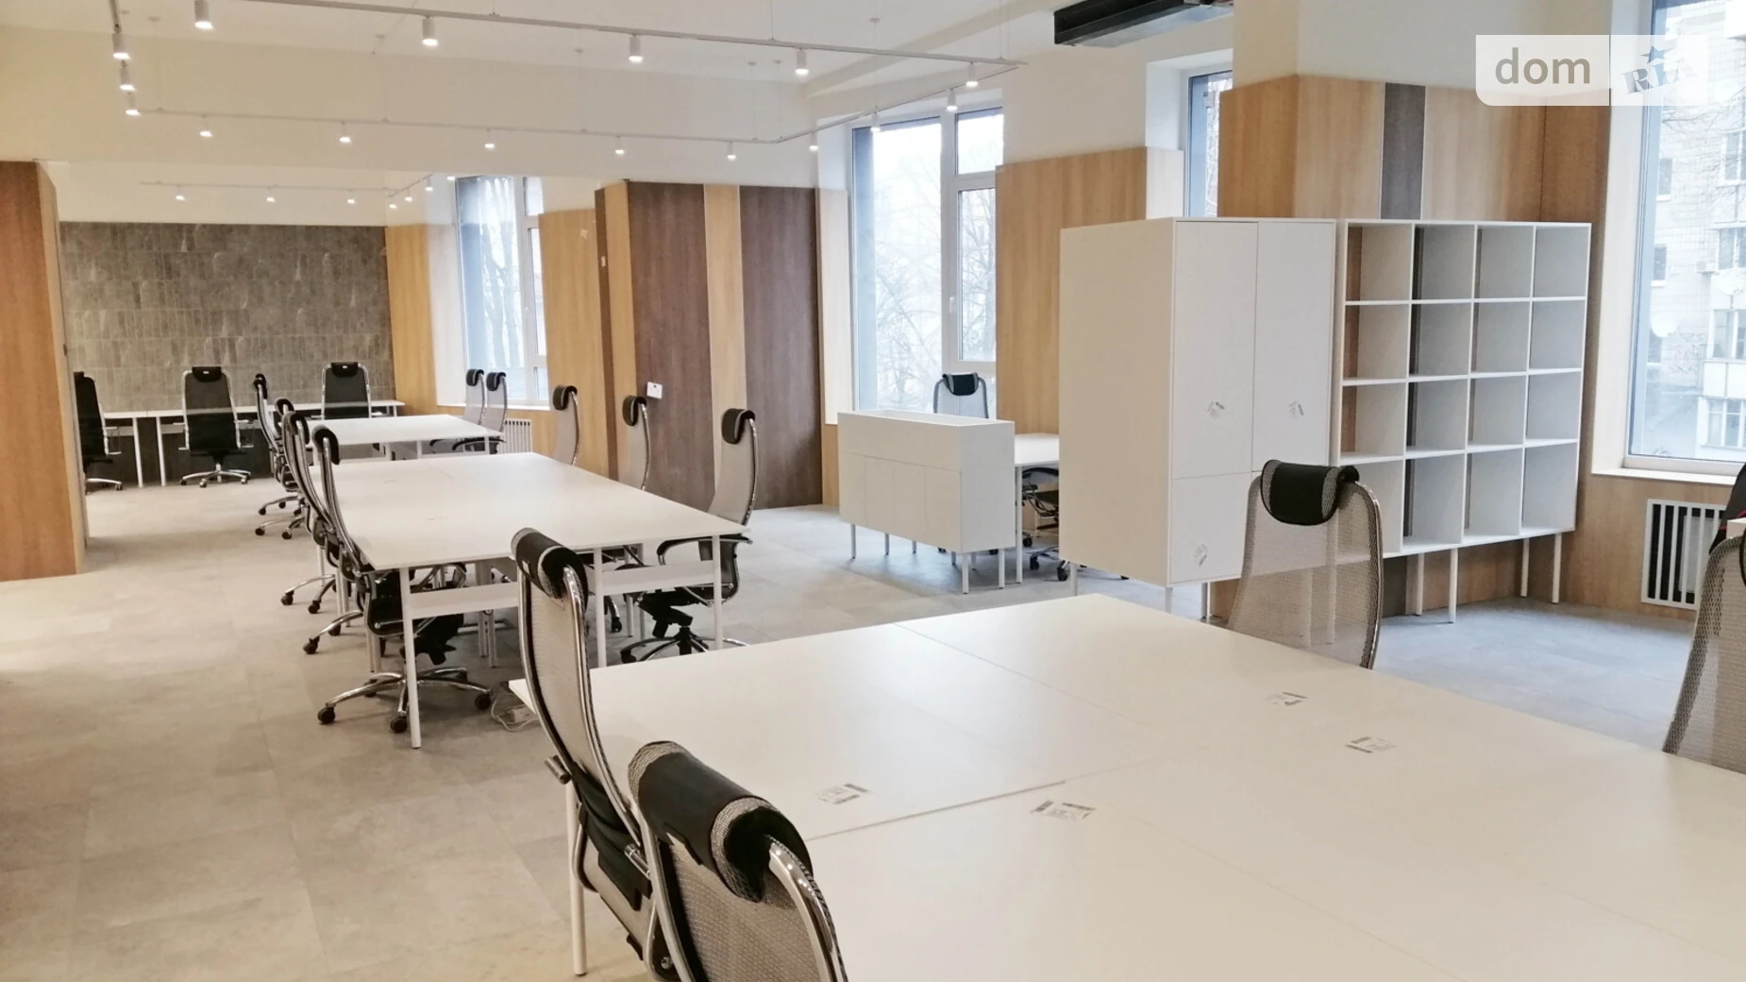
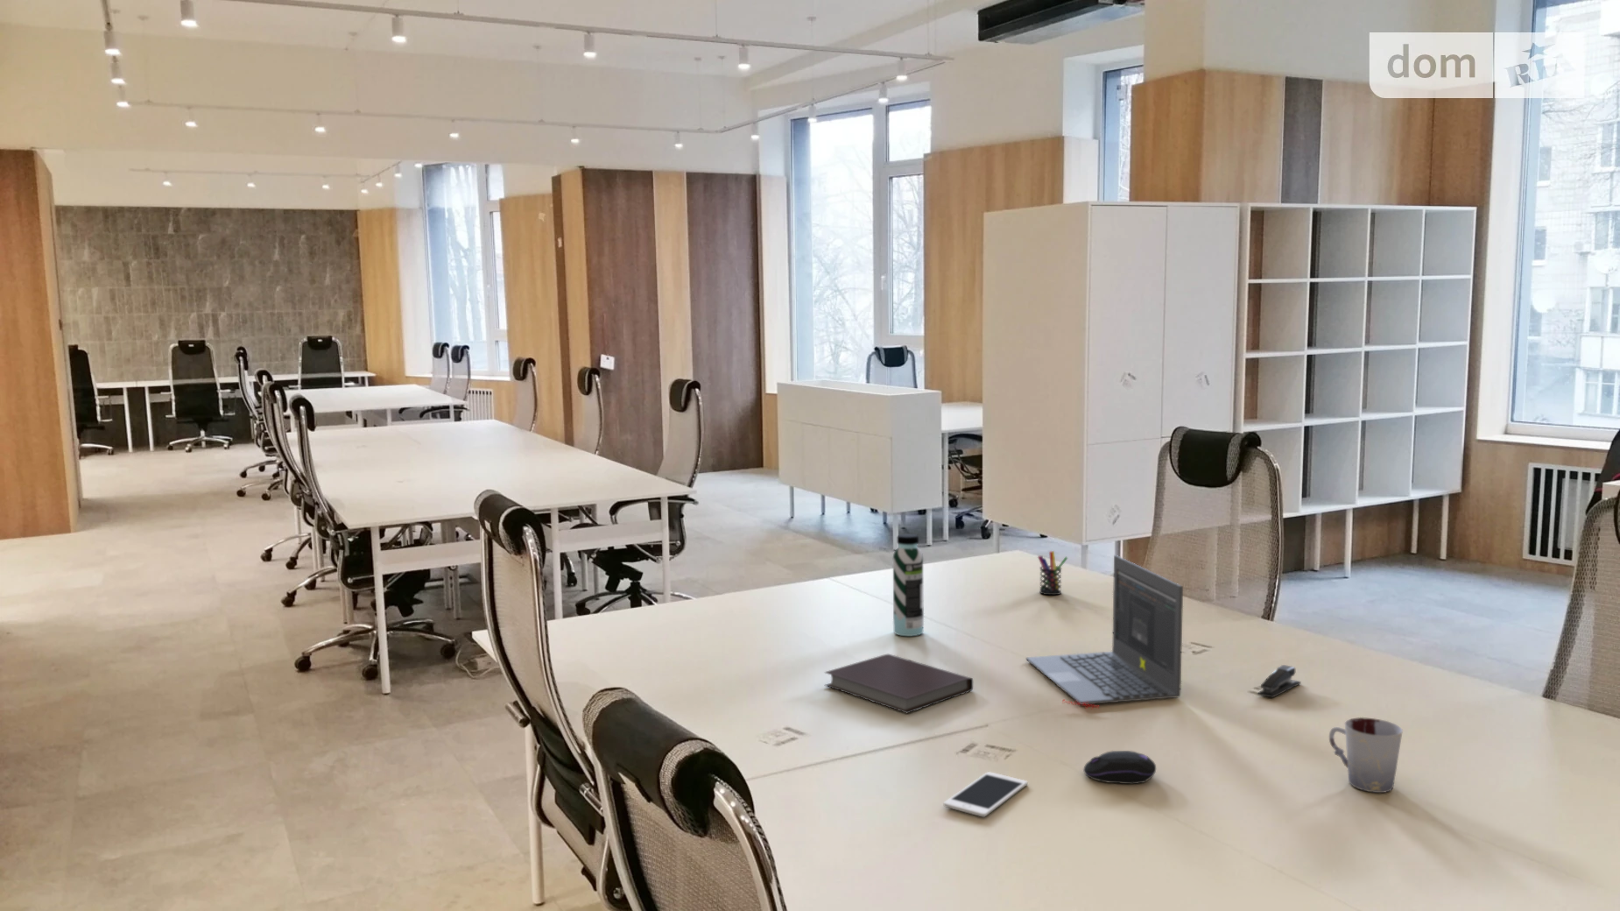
+ computer mouse [1083,750,1157,785]
+ cup [1328,716,1404,793]
+ water bottle [892,533,925,637]
+ pen holder [1037,551,1068,595]
+ notebook [823,653,974,714]
+ stapler [1257,664,1302,699]
+ cell phone [944,771,1028,819]
+ laptop [1026,554,1184,711]
